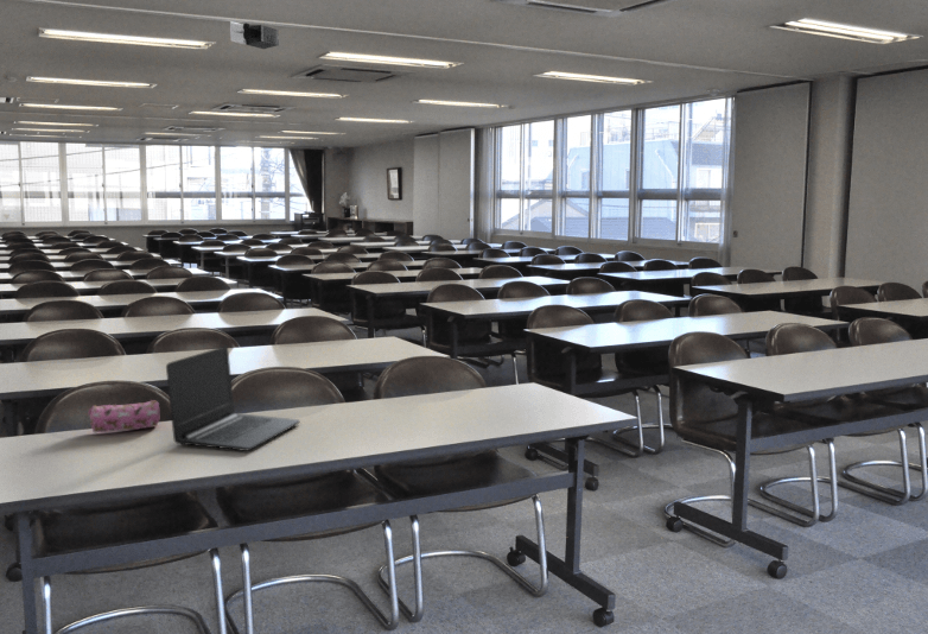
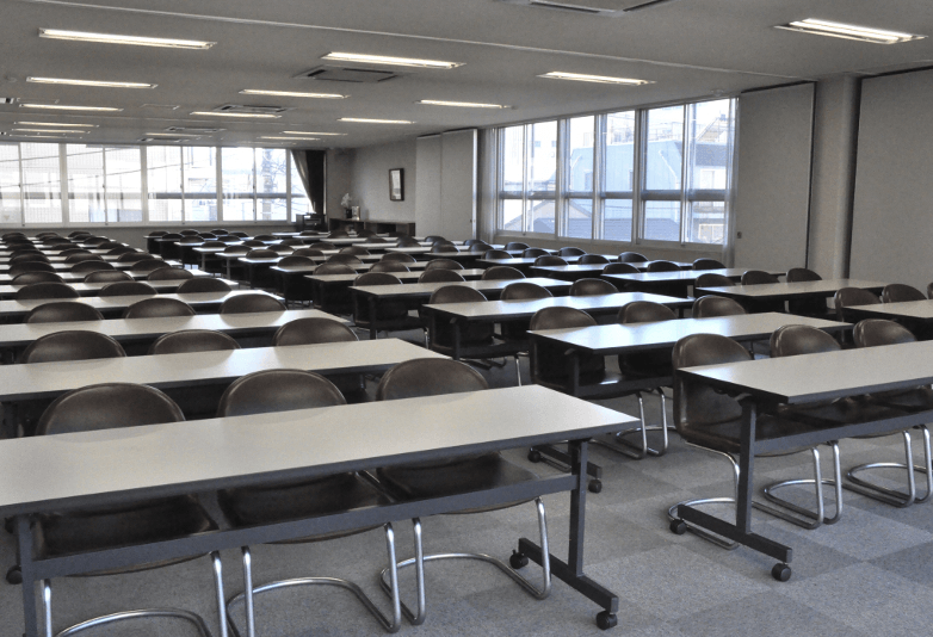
- pencil case [87,399,160,433]
- projector [229,20,280,50]
- laptop [165,345,301,452]
